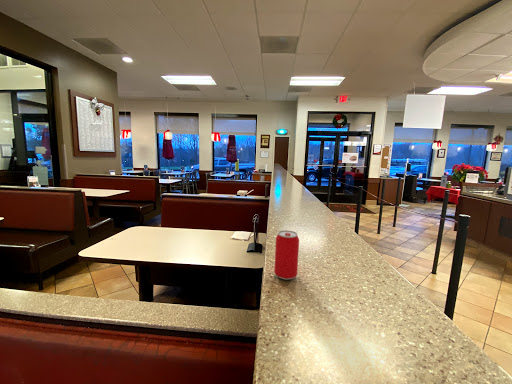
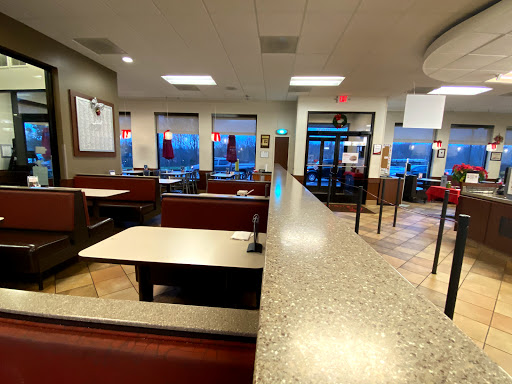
- beverage can [274,229,300,281]
